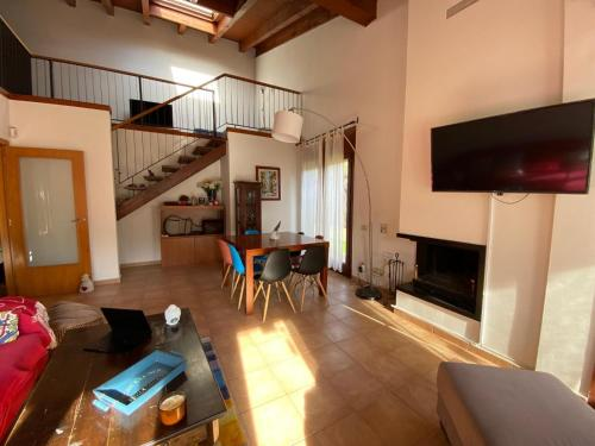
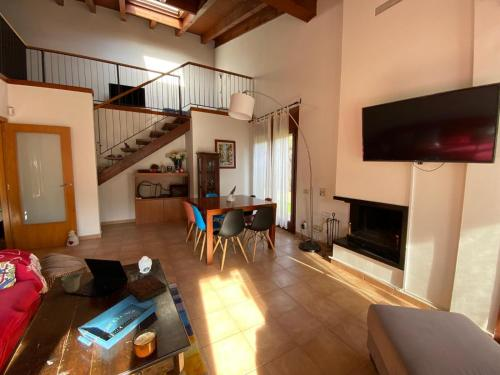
+ bible [125,274,168,303]
+ cup [60,272,83,294]
